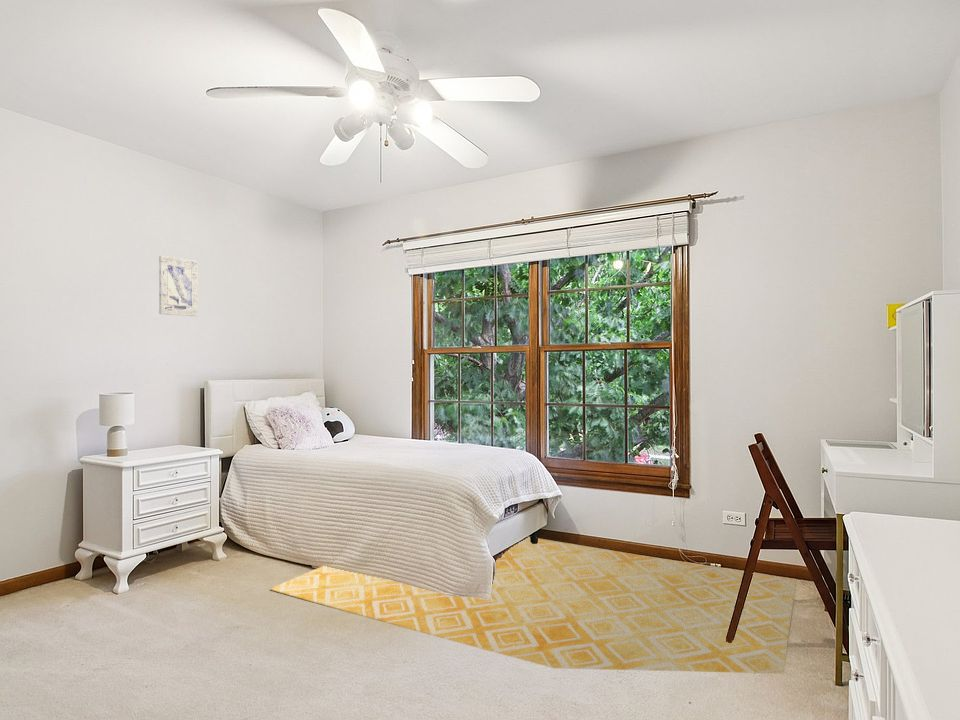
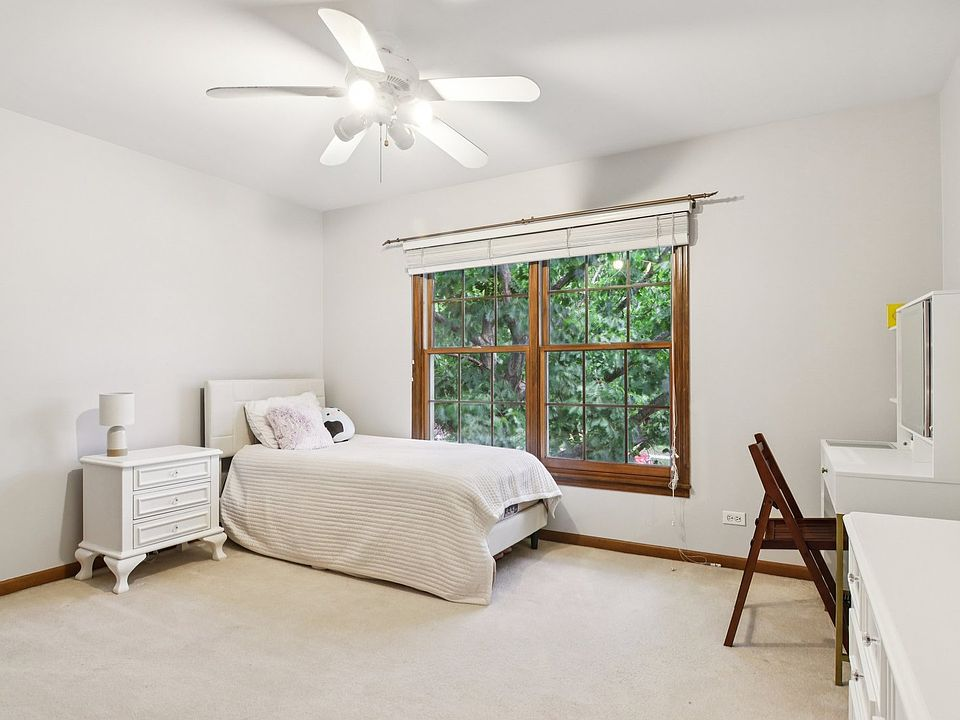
- wall art [158,255,199,317]
- rug [269,536,797,675]
